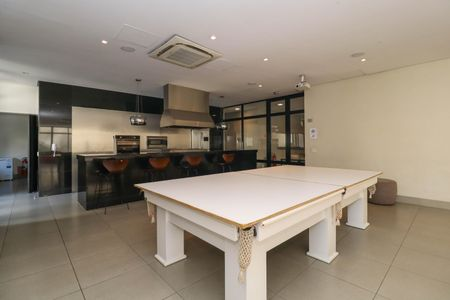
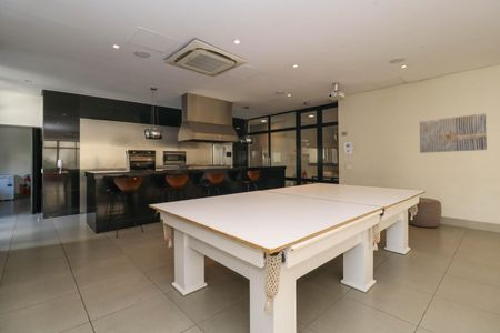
+ wall art [419,112,488,154]
